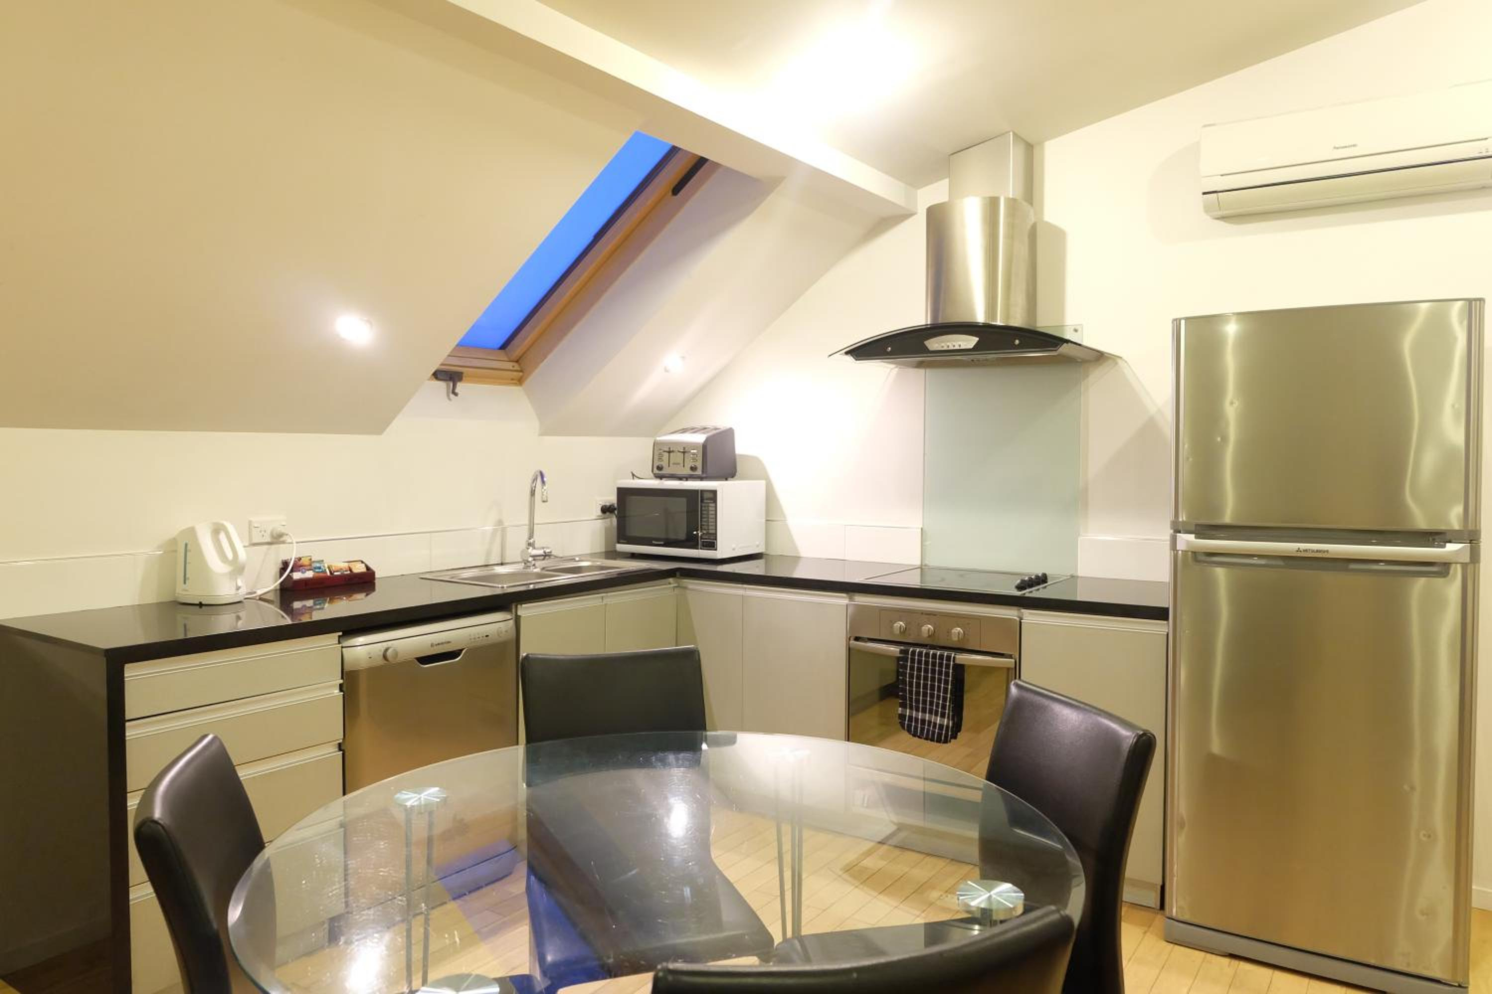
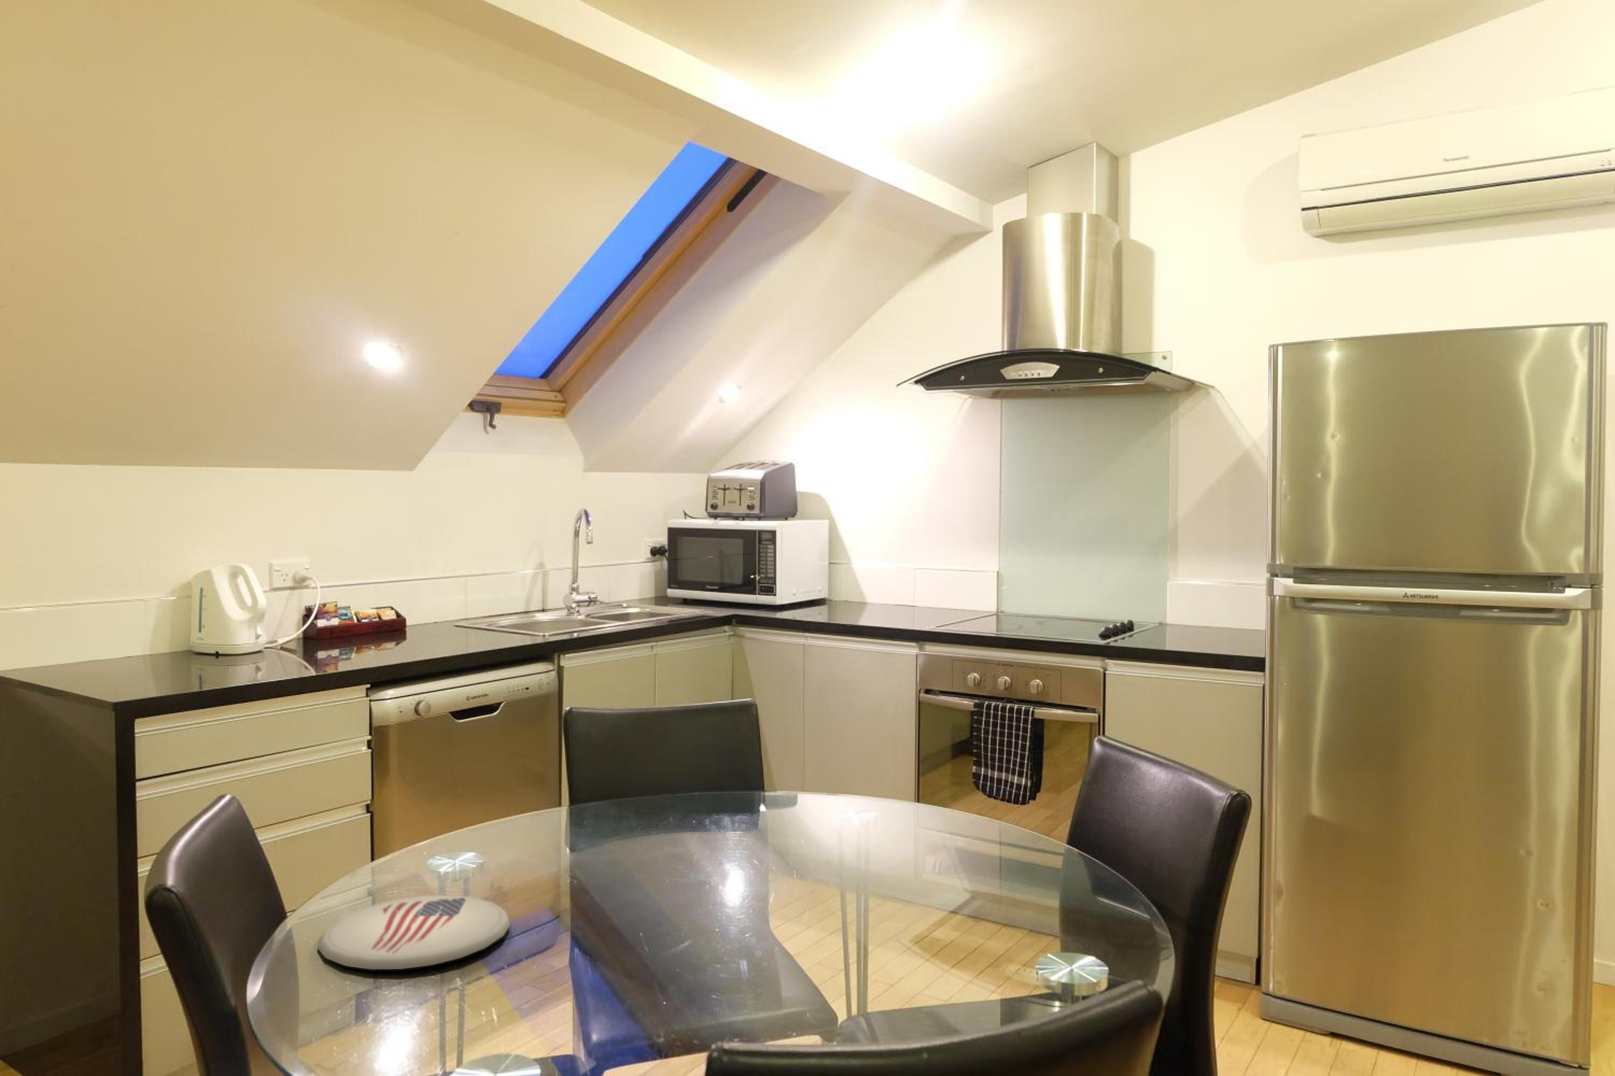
+ plate [317,895,511,970]
